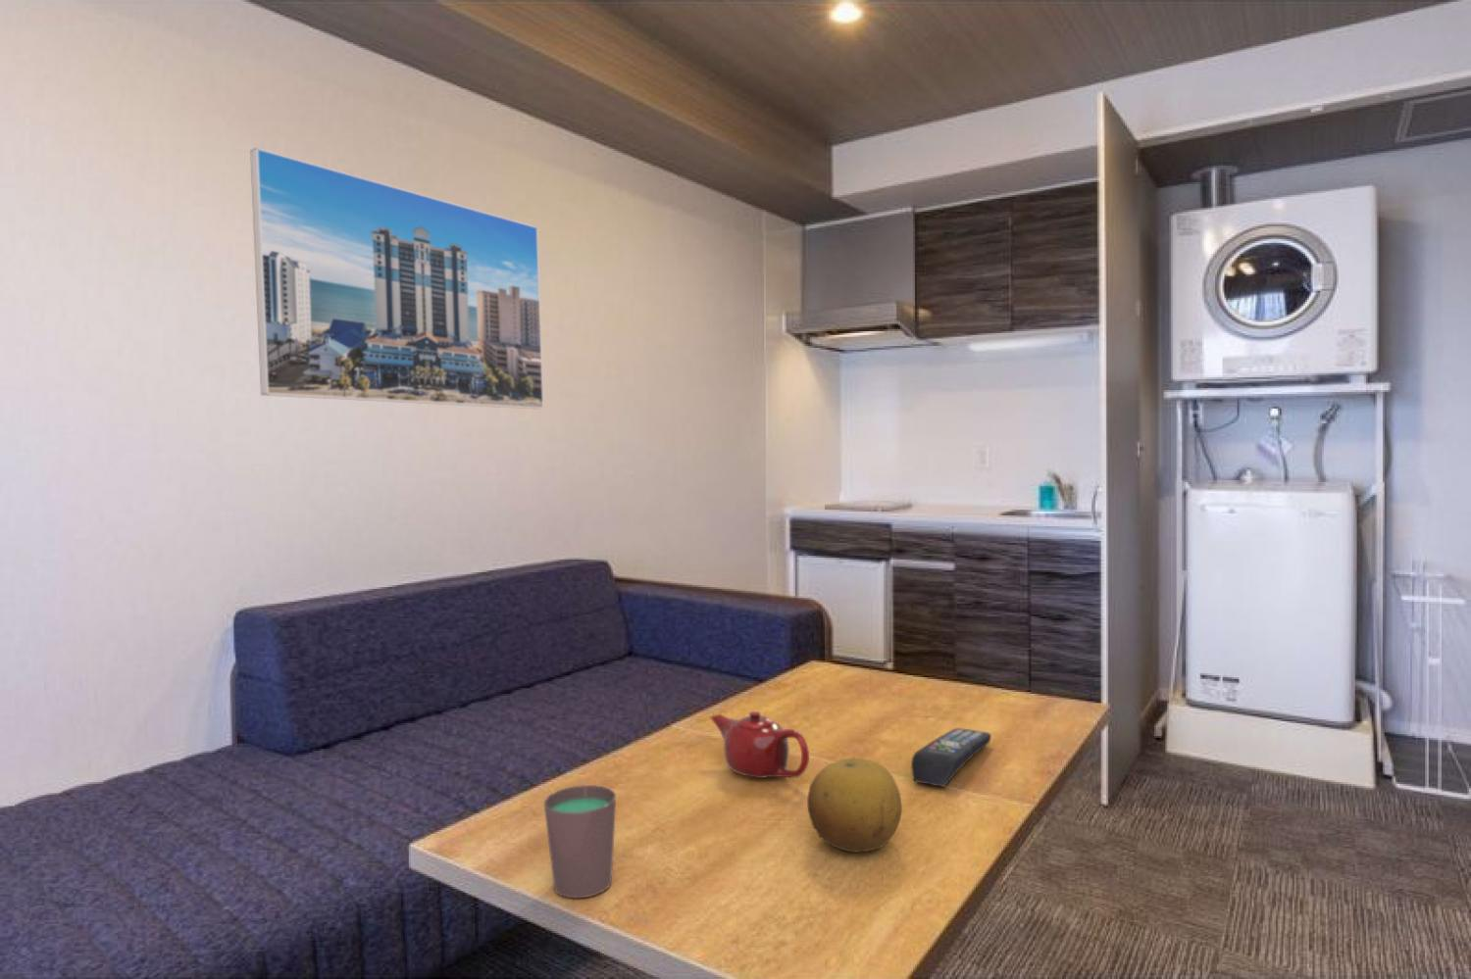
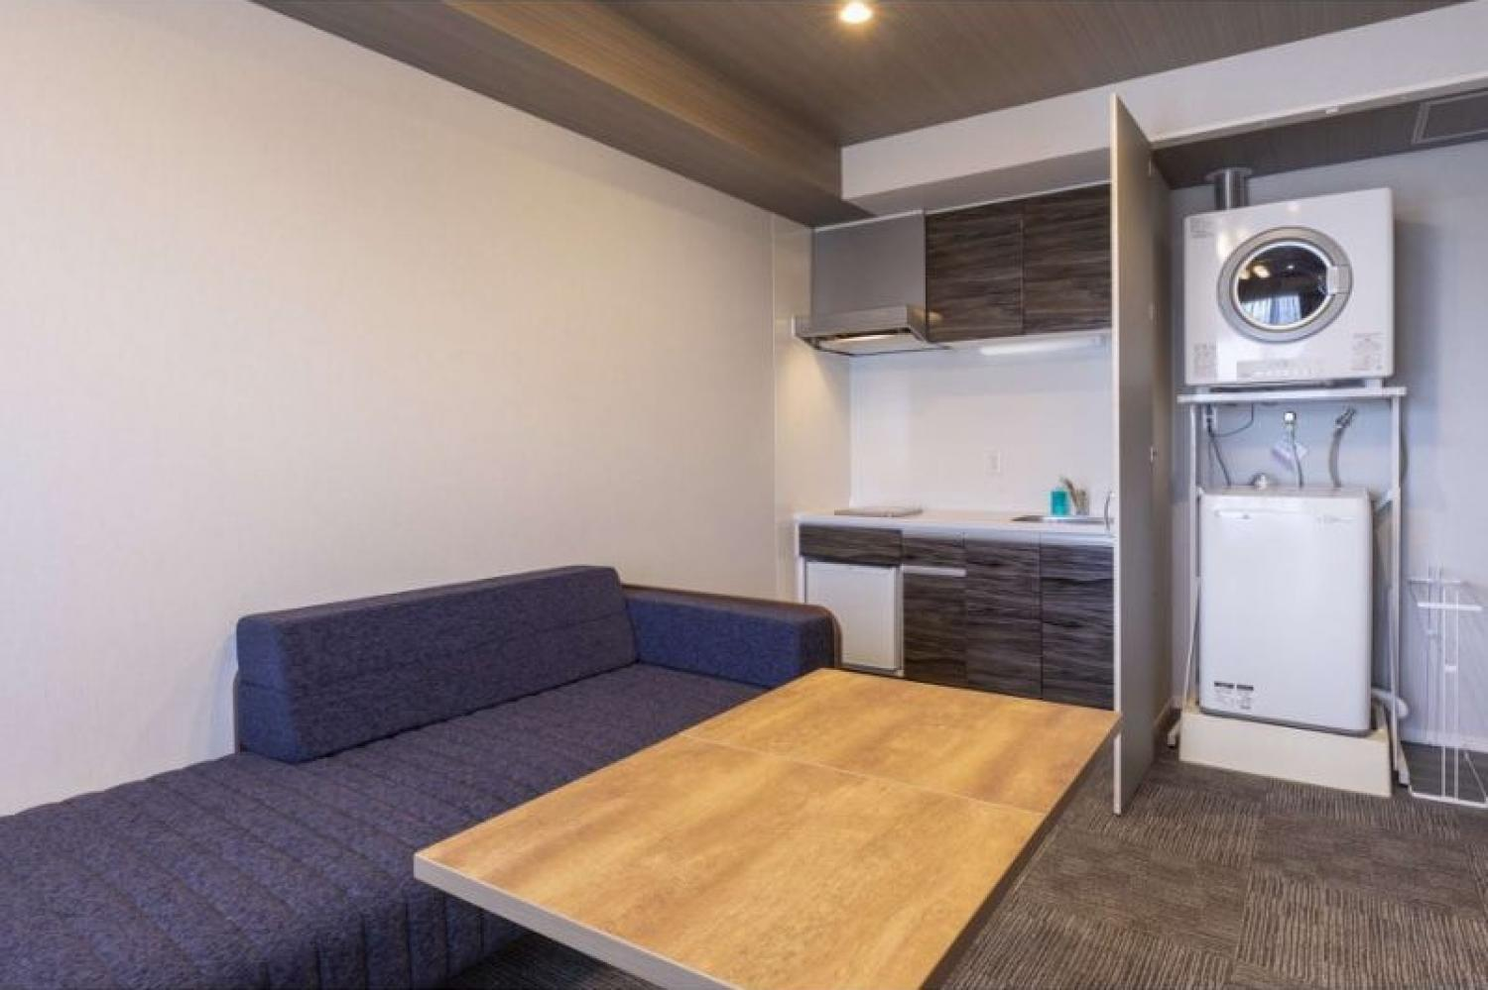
- cup [543,785,616,898]
- remote control [910,727,992,788]
- teapot [710,710,810,779]
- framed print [249,148,544,410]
- fruit [807,757,903,853]
